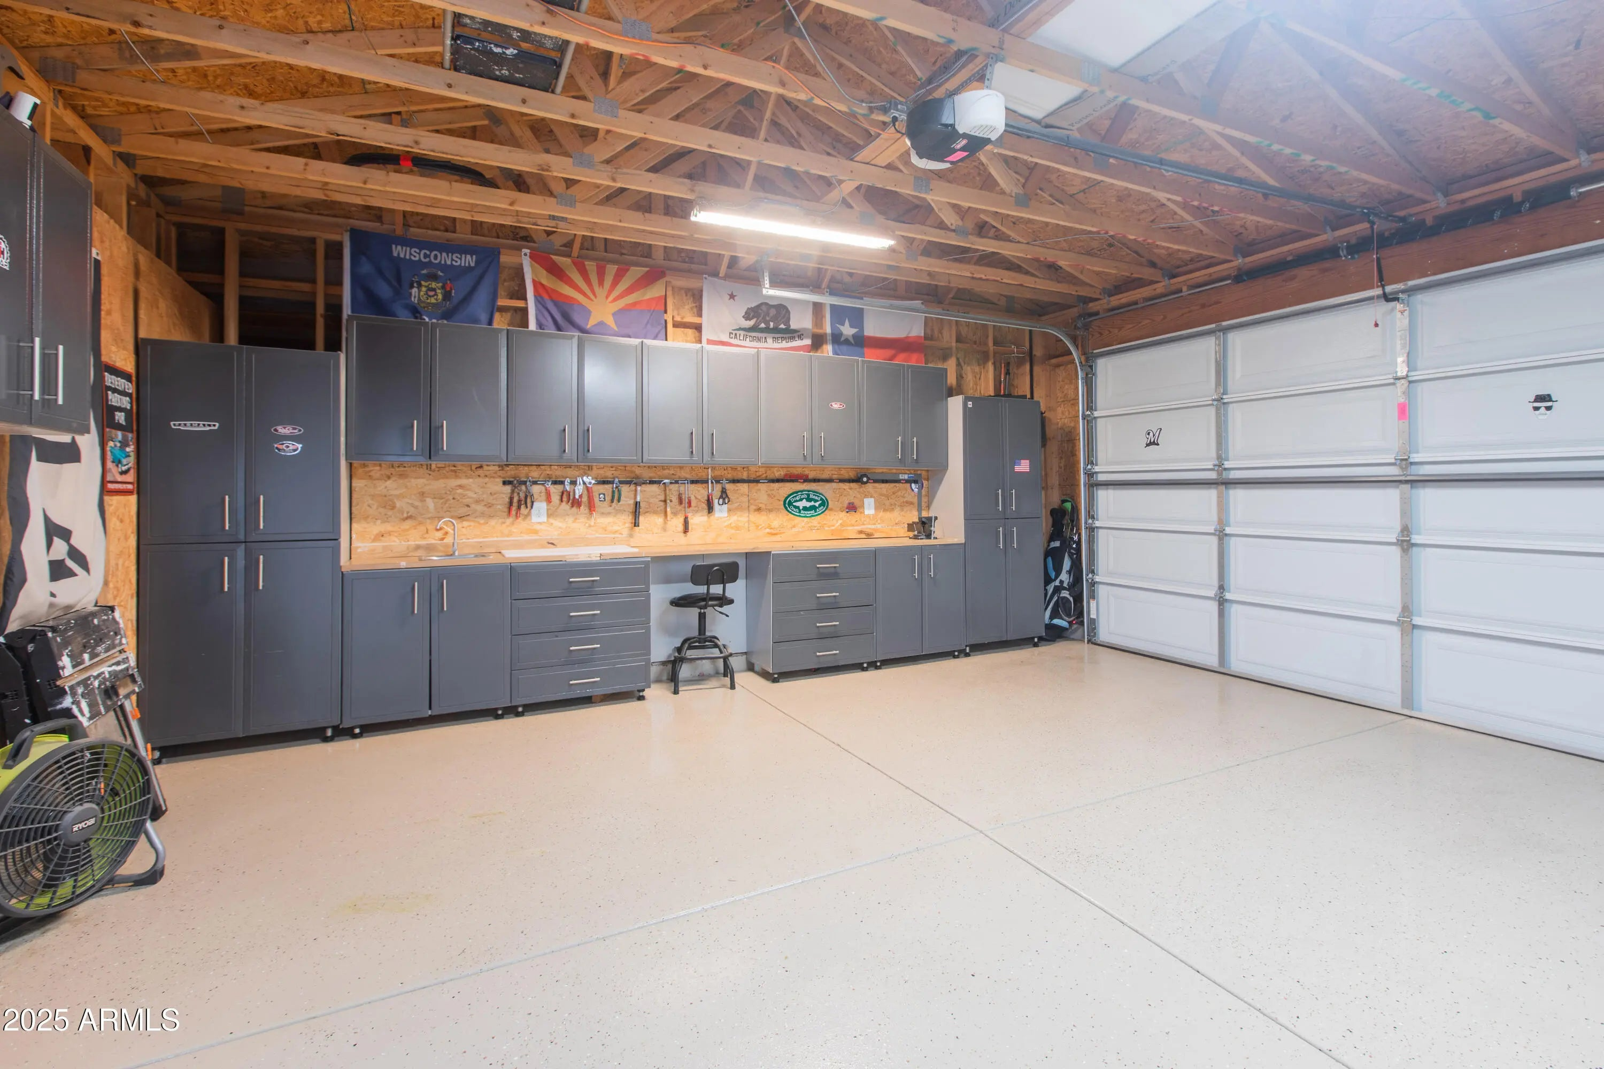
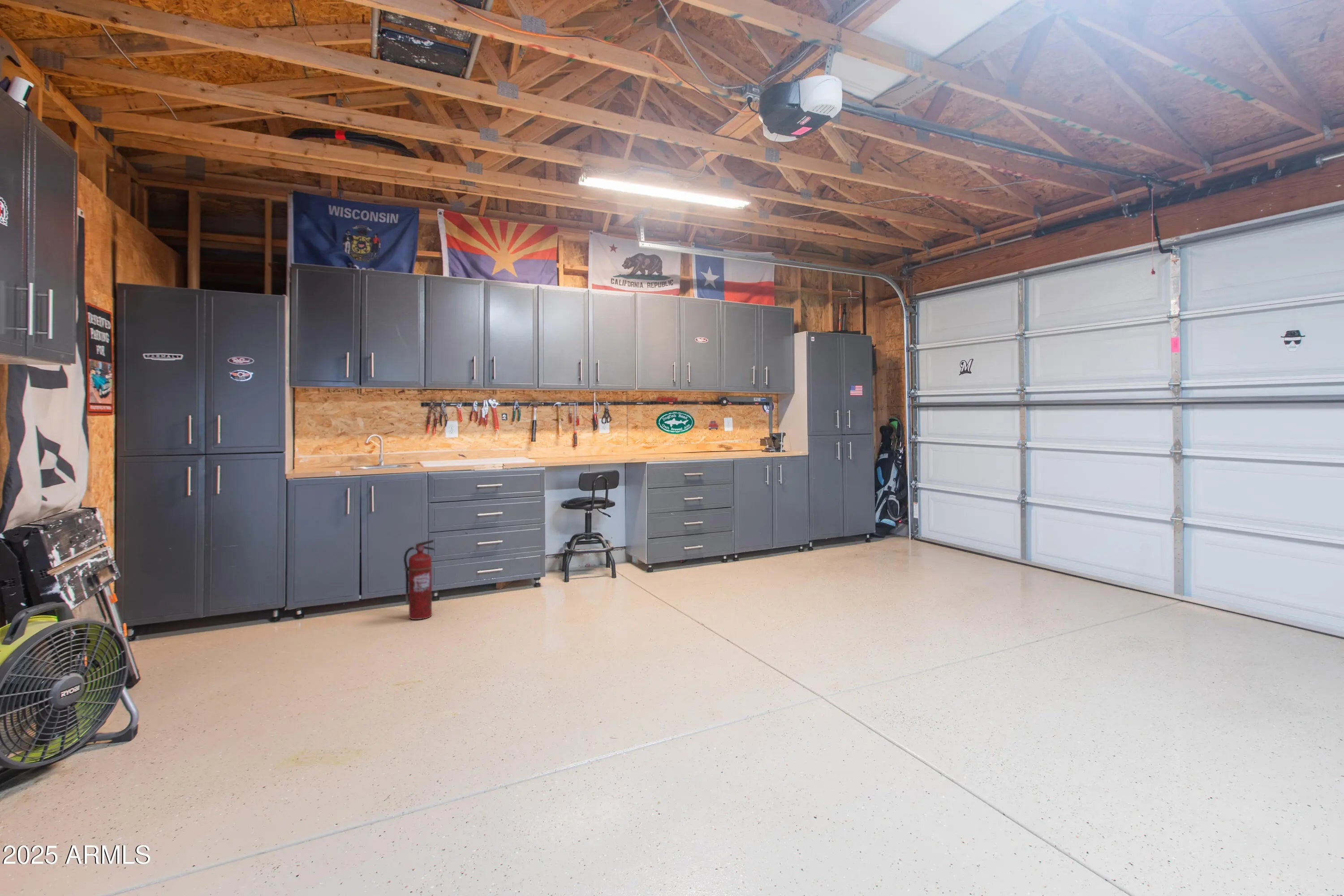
+ fire extinguisher [403,539,436,620]
